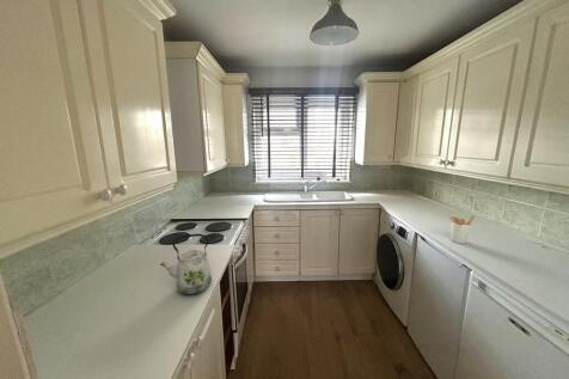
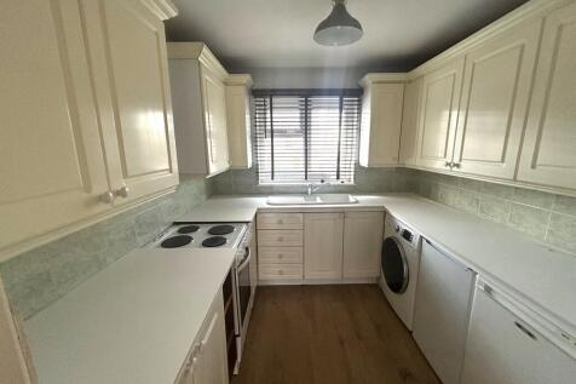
- kettle [159,233,213,295]
- utensil holder [447,214,476,245]
